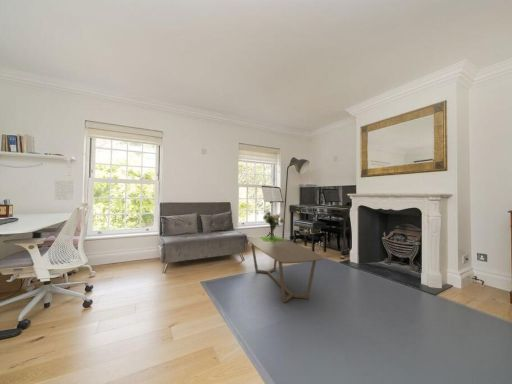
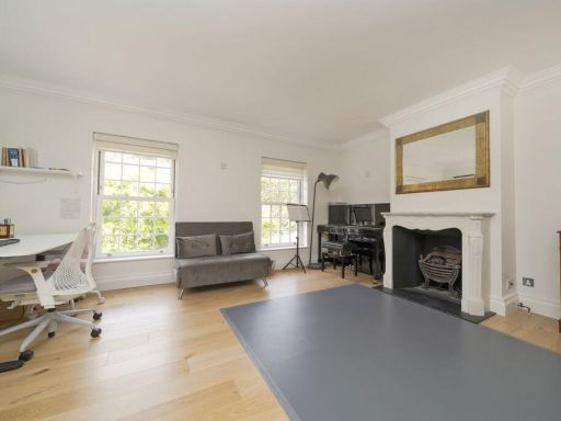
- coffee table [246,235,325,304]
- bouquet [258,209,288,243]
